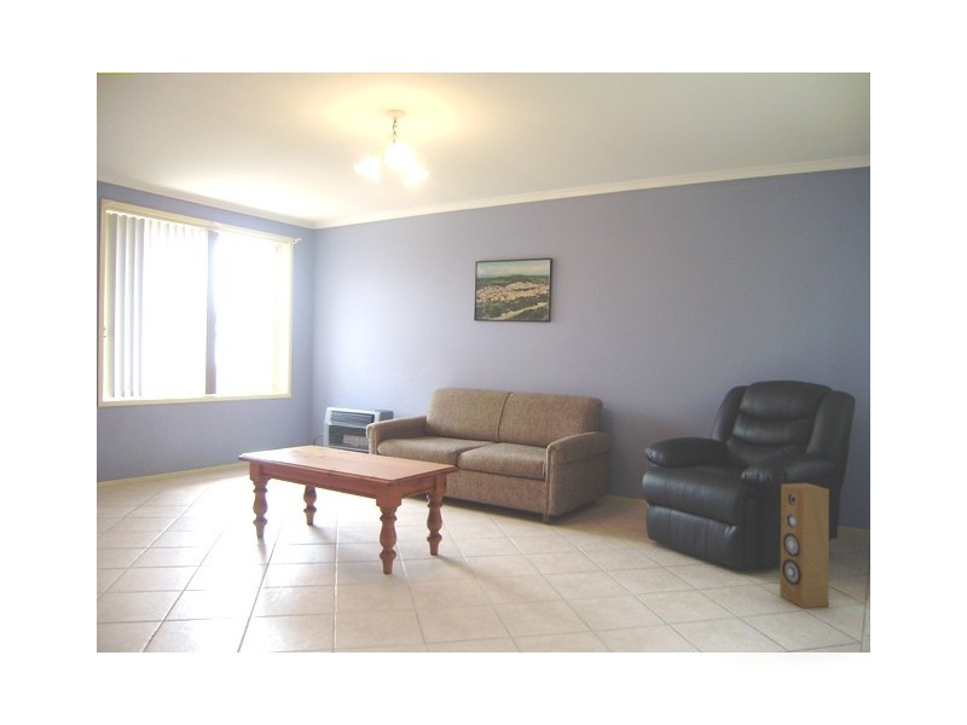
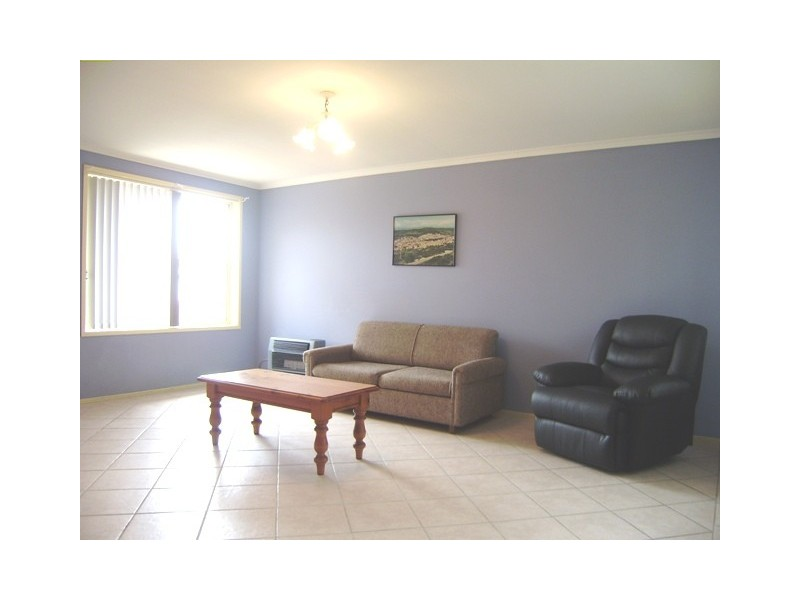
- speaker [778,482,830,609]
